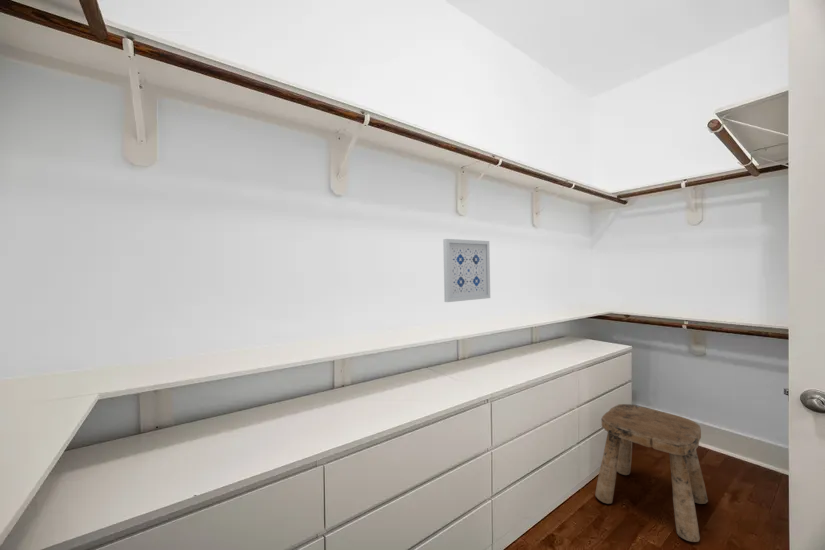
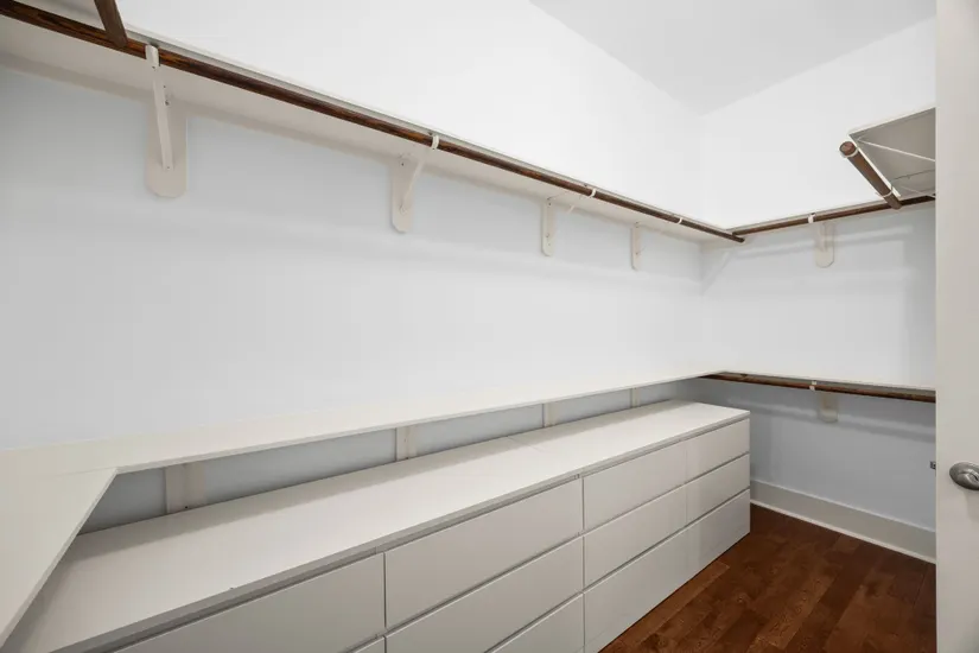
- wall art [442,238,491,303]
- stool [594,403,709,543]
